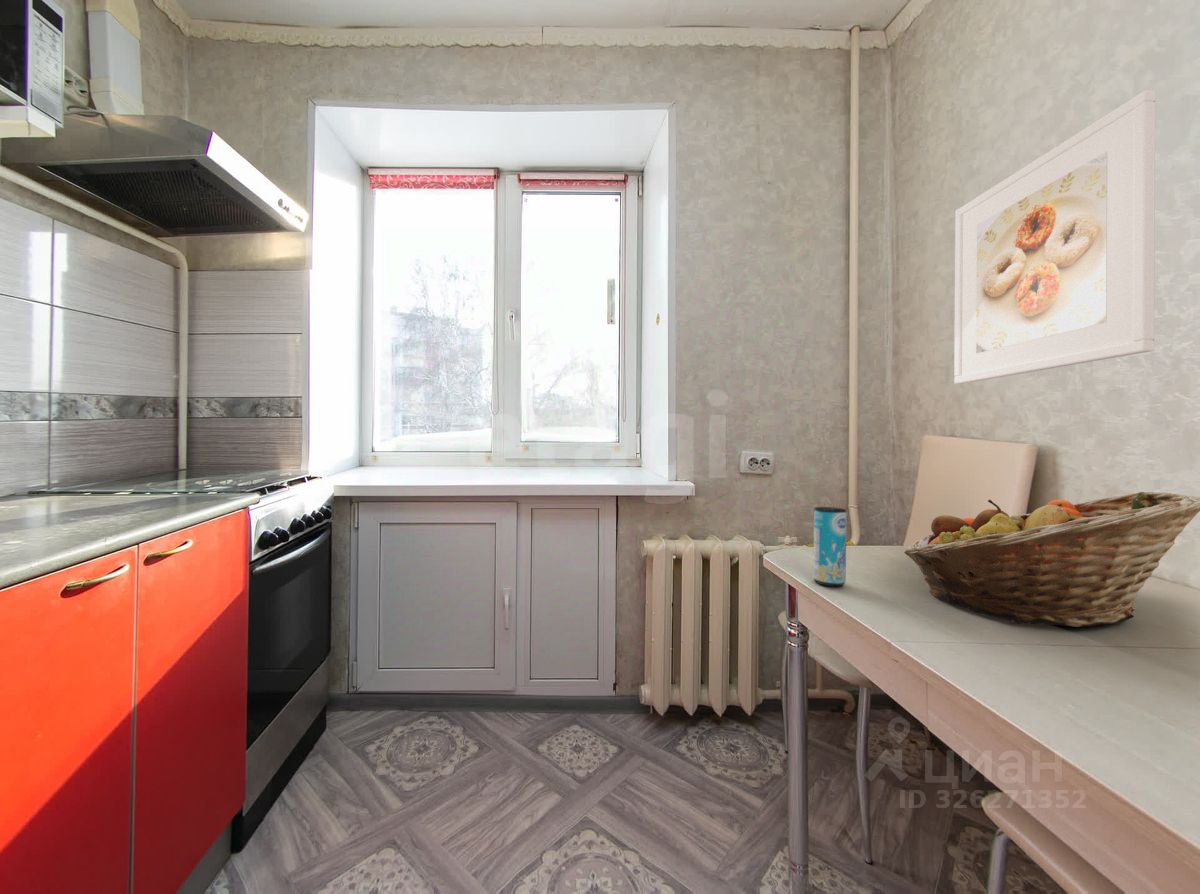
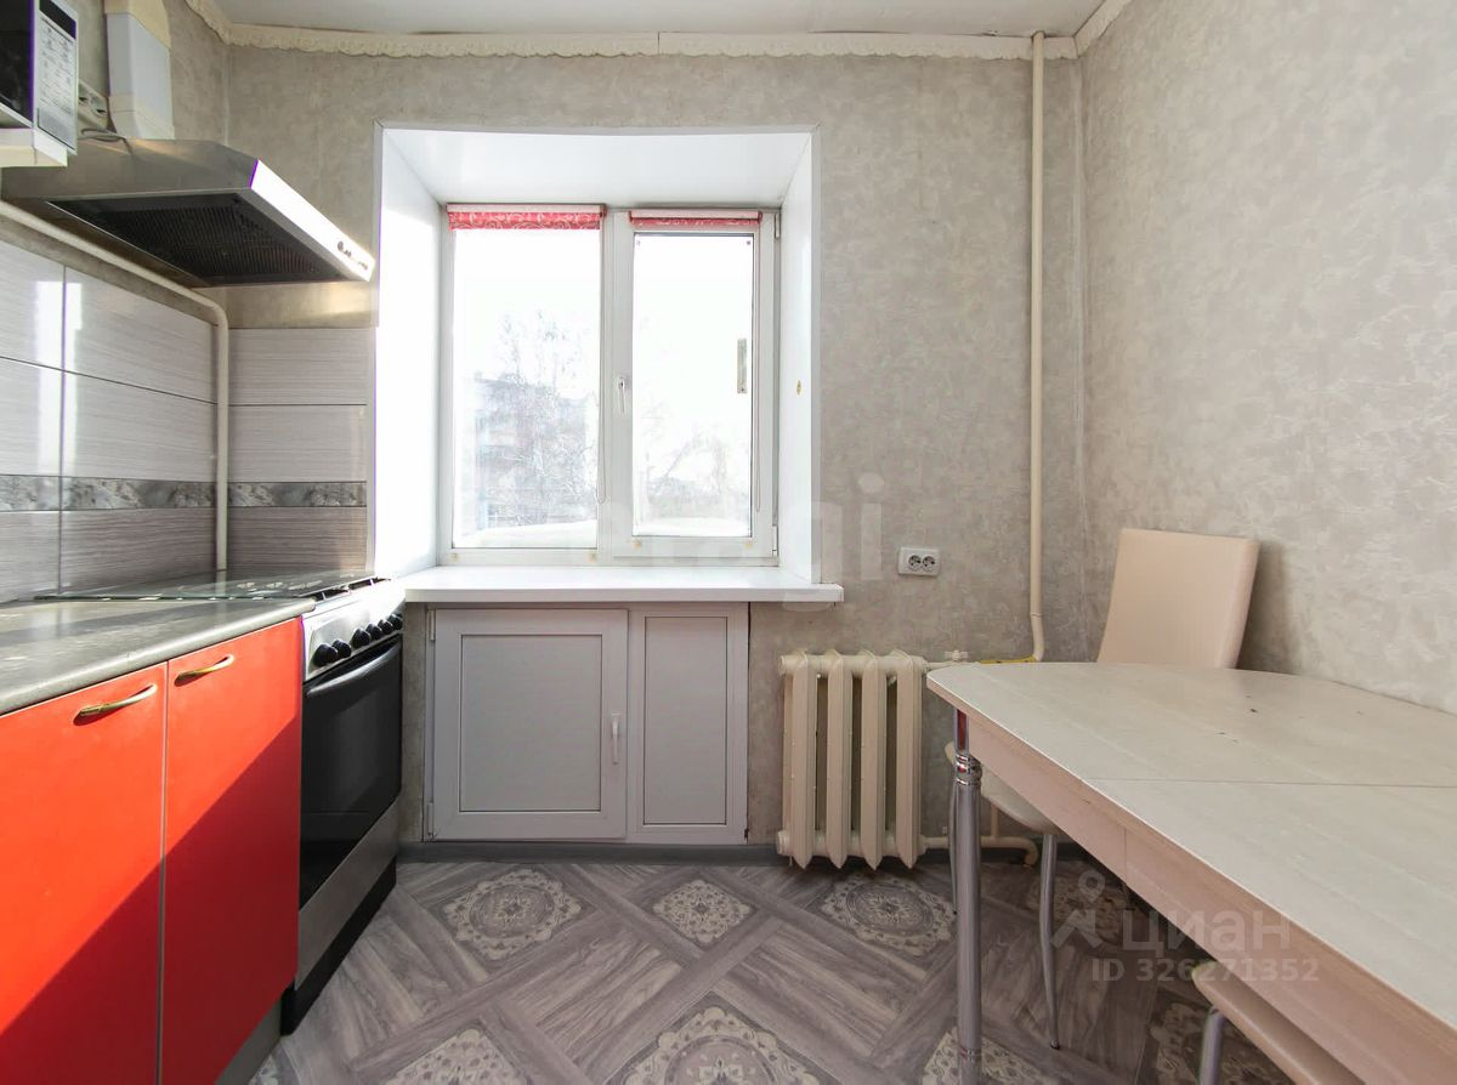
- fruit basket [903,491,1200,628]
- beverage can [813,506,847,587]
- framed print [953,89,1156,385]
